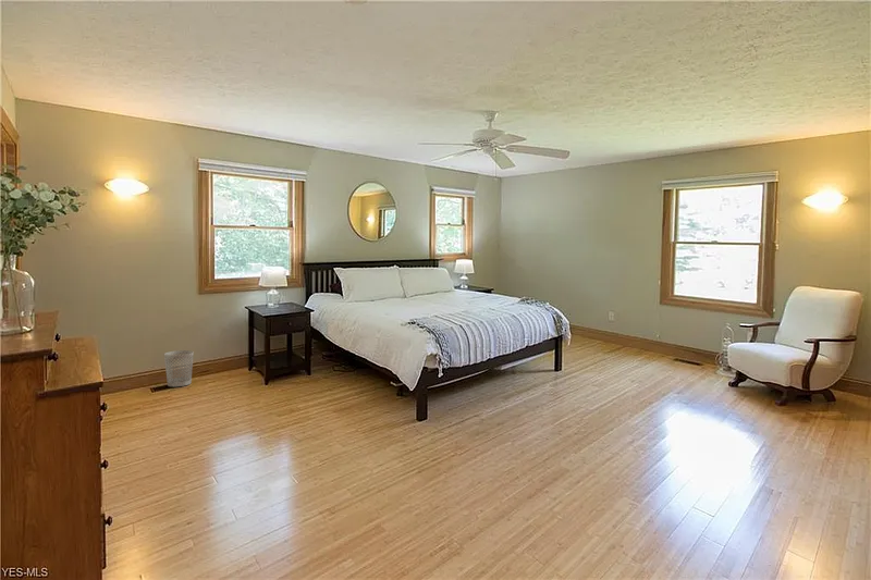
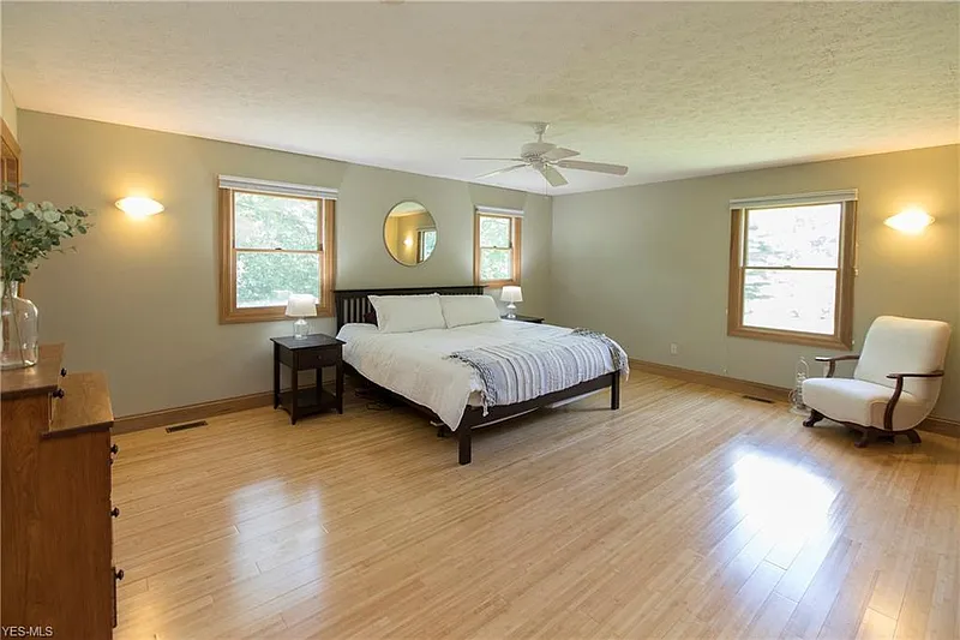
- wastebasket [163,349,195,387]
